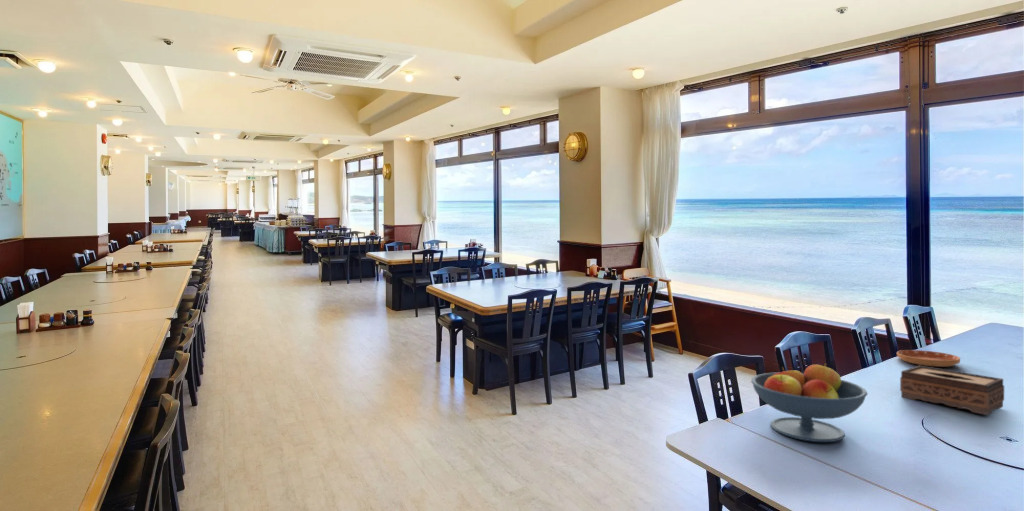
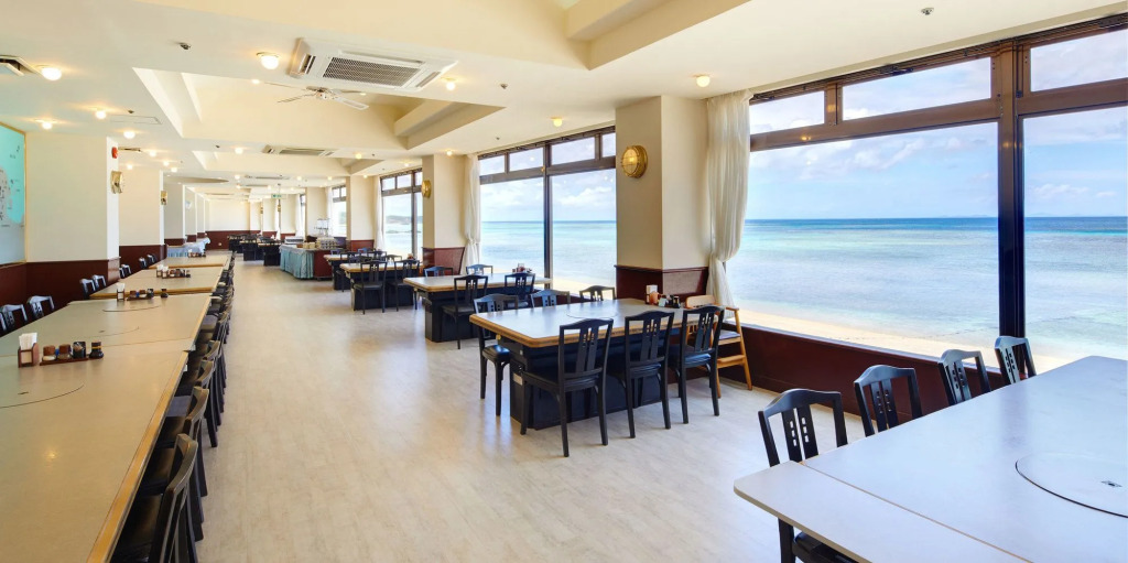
- fruit bowl [750,363,869,443]
- tissue box [899,365,1005,416]
- saucer [896,349,961,368]
